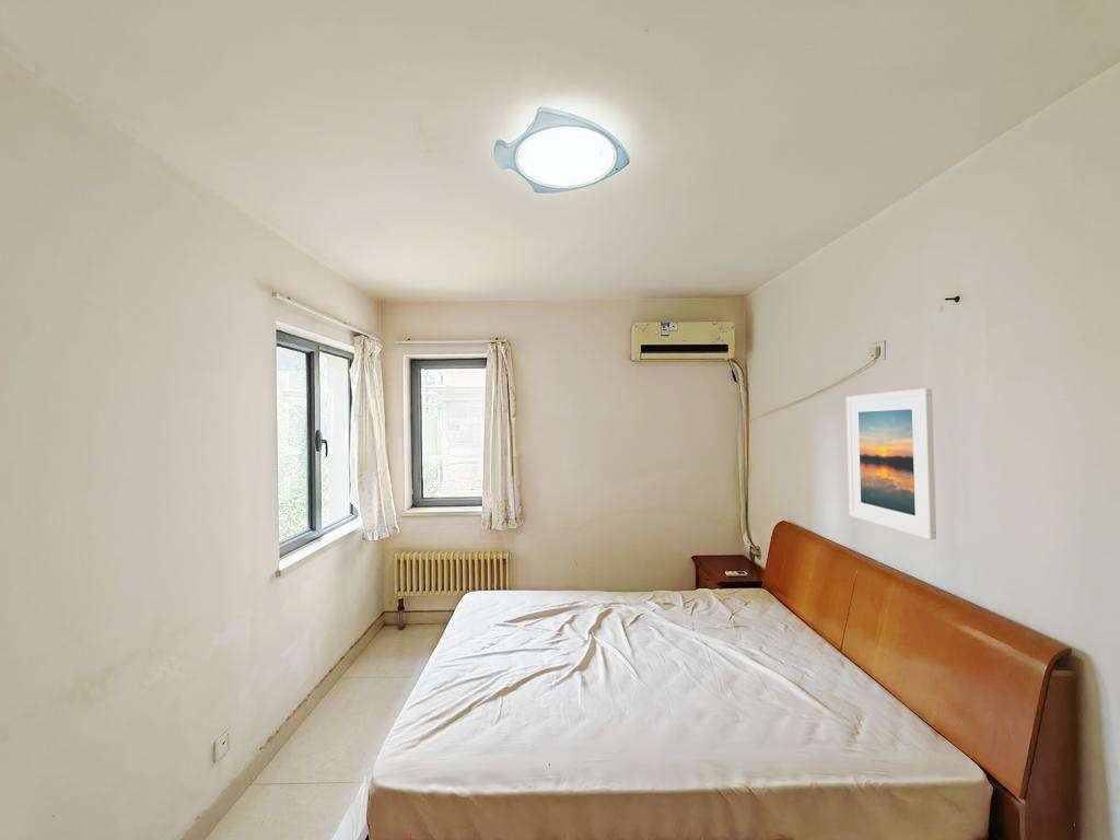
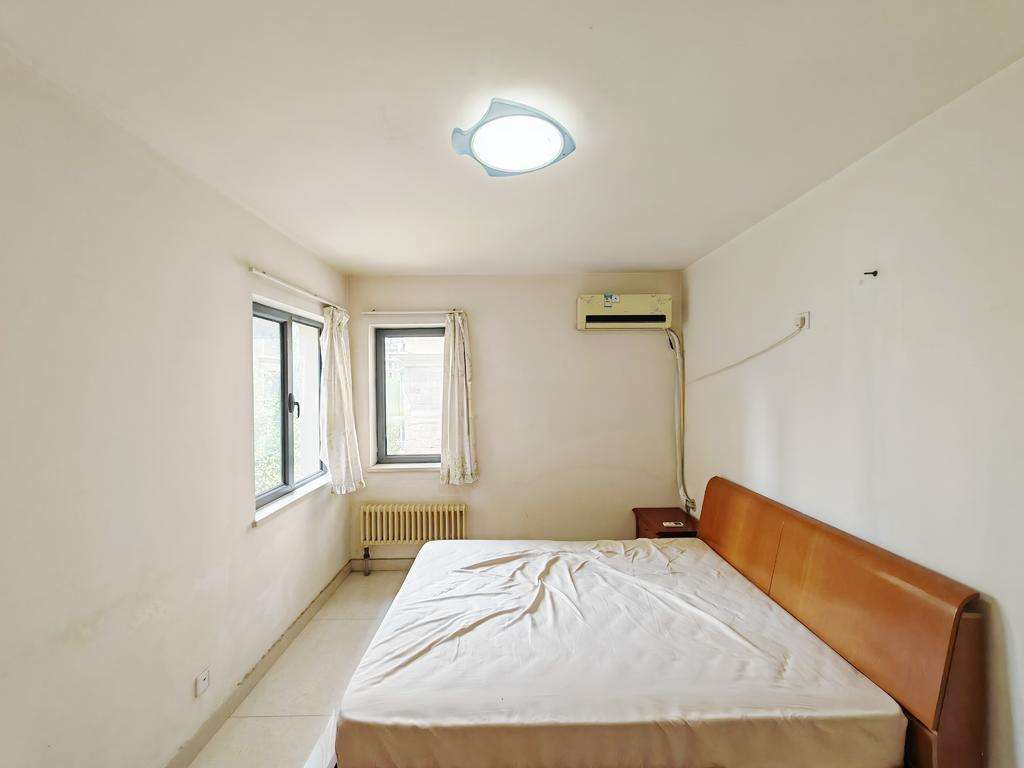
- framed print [845,387,937,540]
